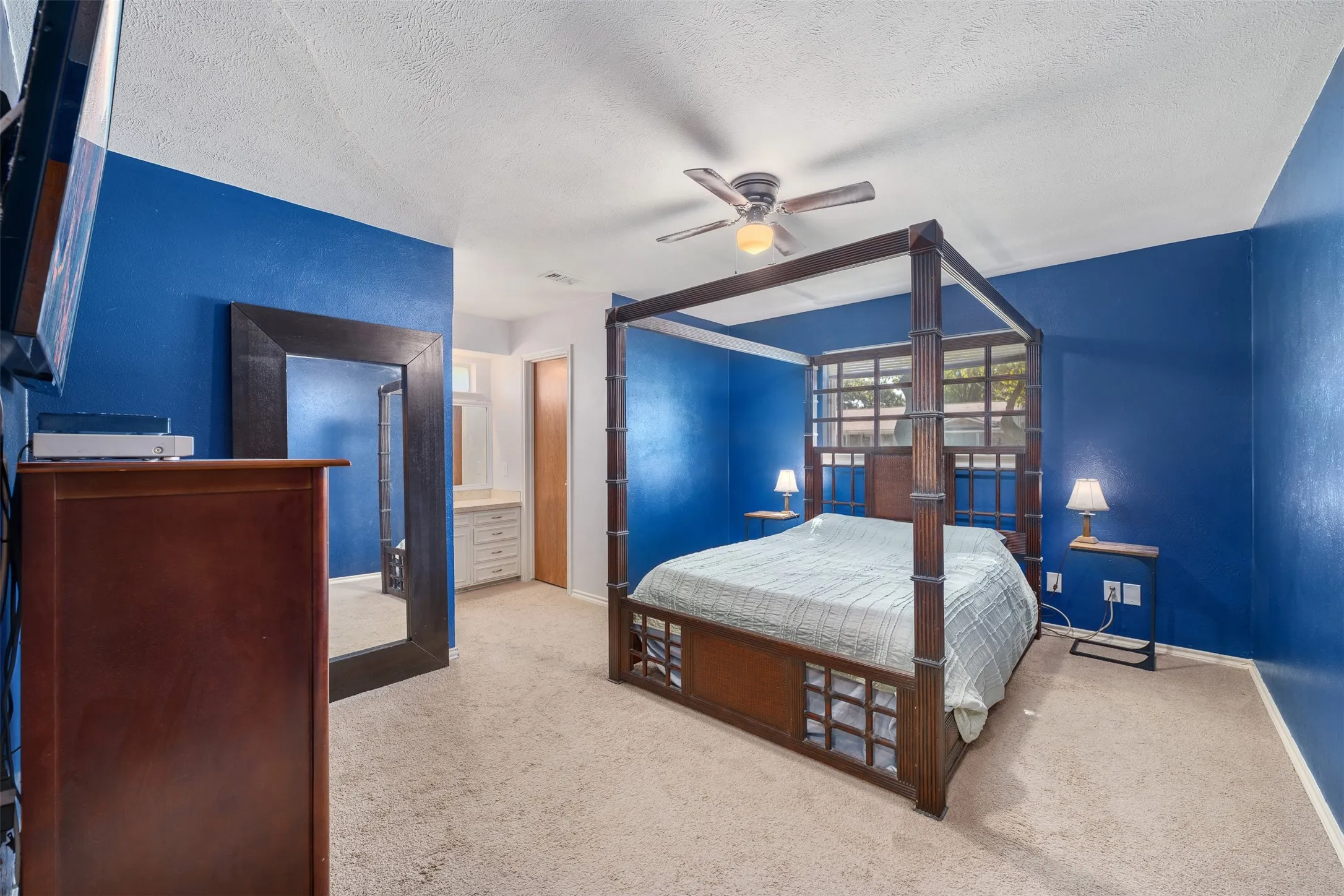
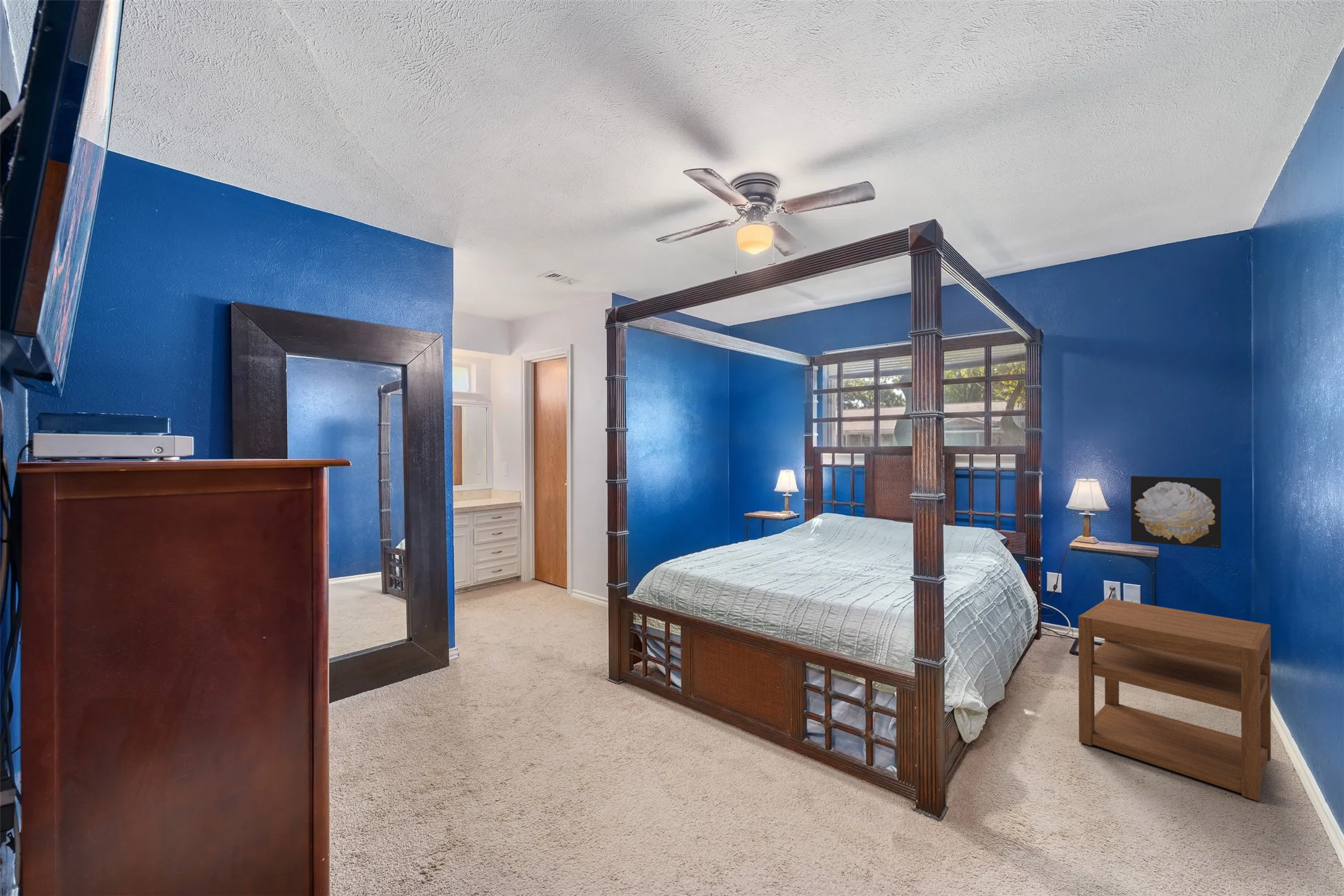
+ wall art [1130,475,1222,549]
+ nightstand [1078,598,1272,802]
